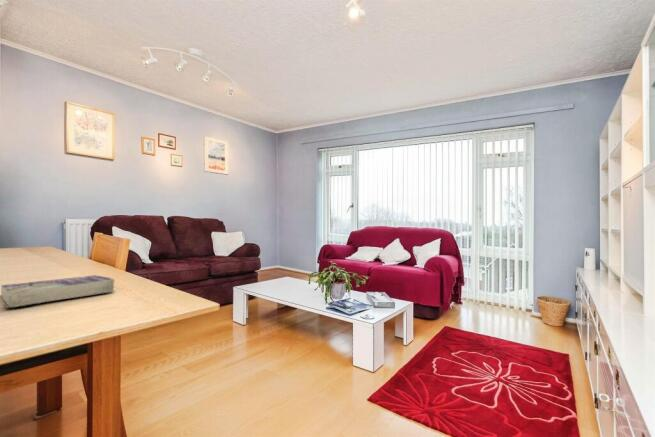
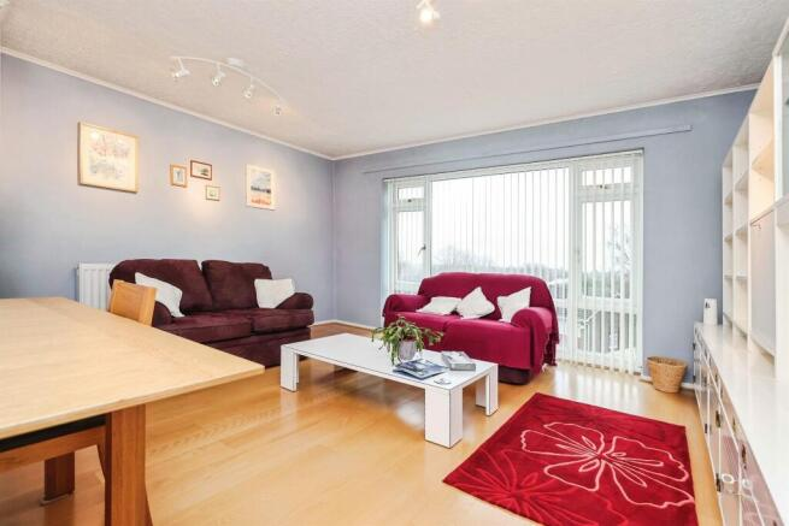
- book [0,274,115,309]
